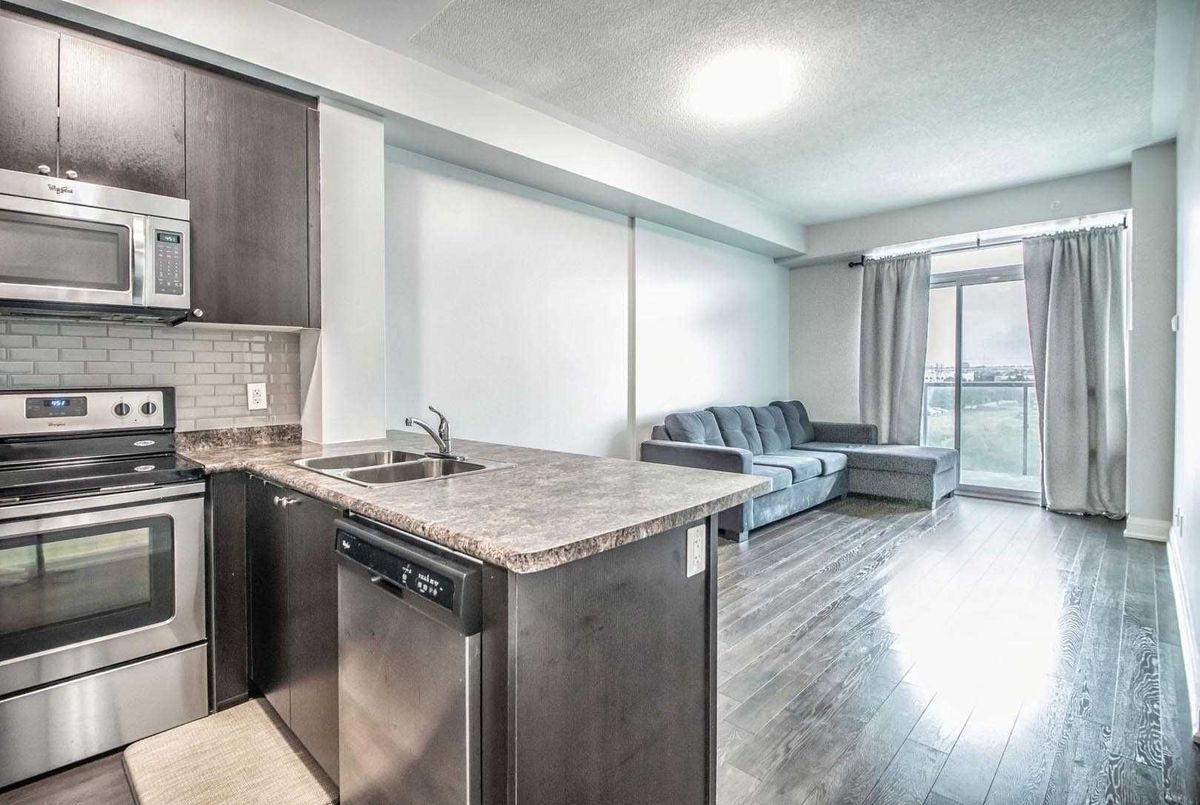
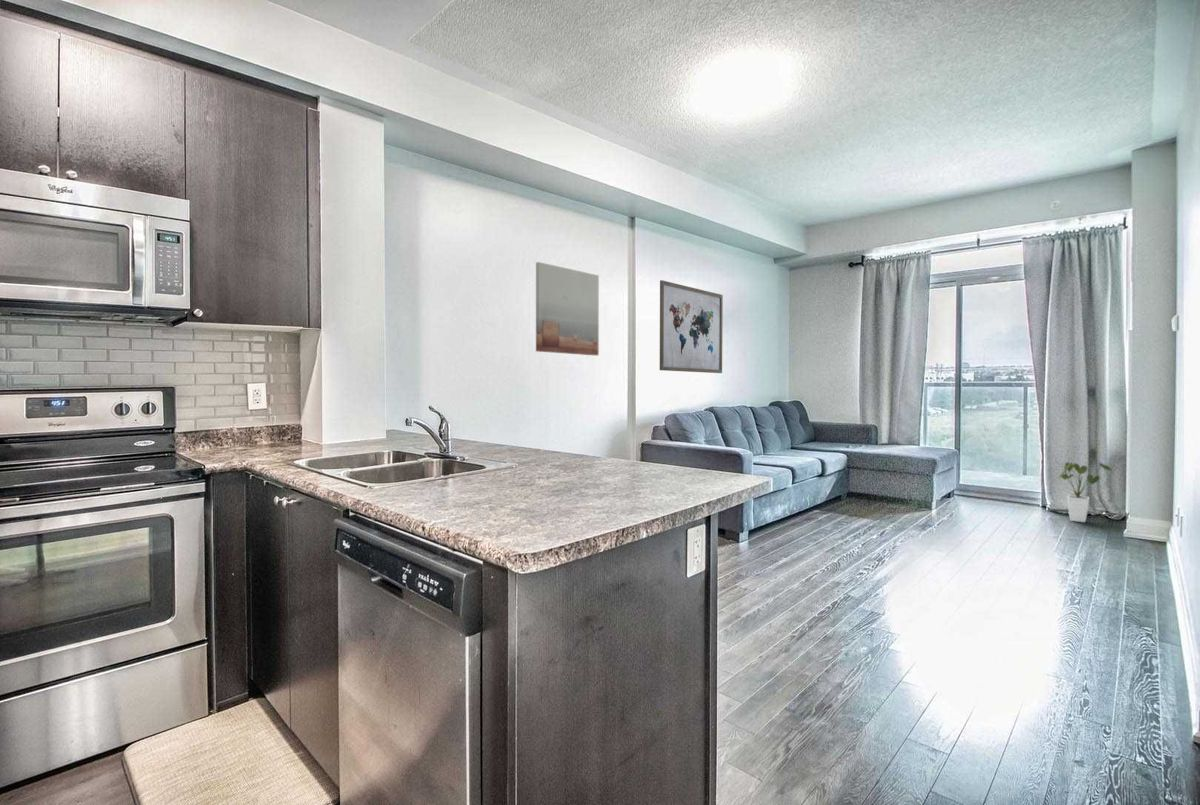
+ wall art [659,279,724,374]
+ house plant [1058,461,1113,523]
+ wall art [535,261,600,356]
